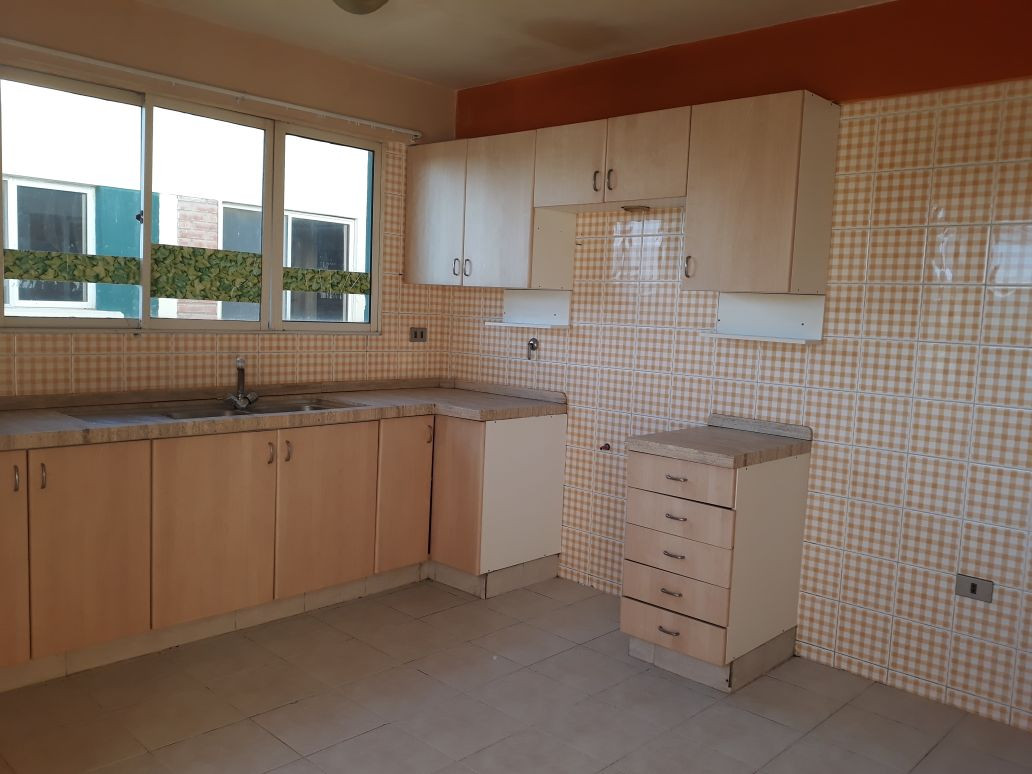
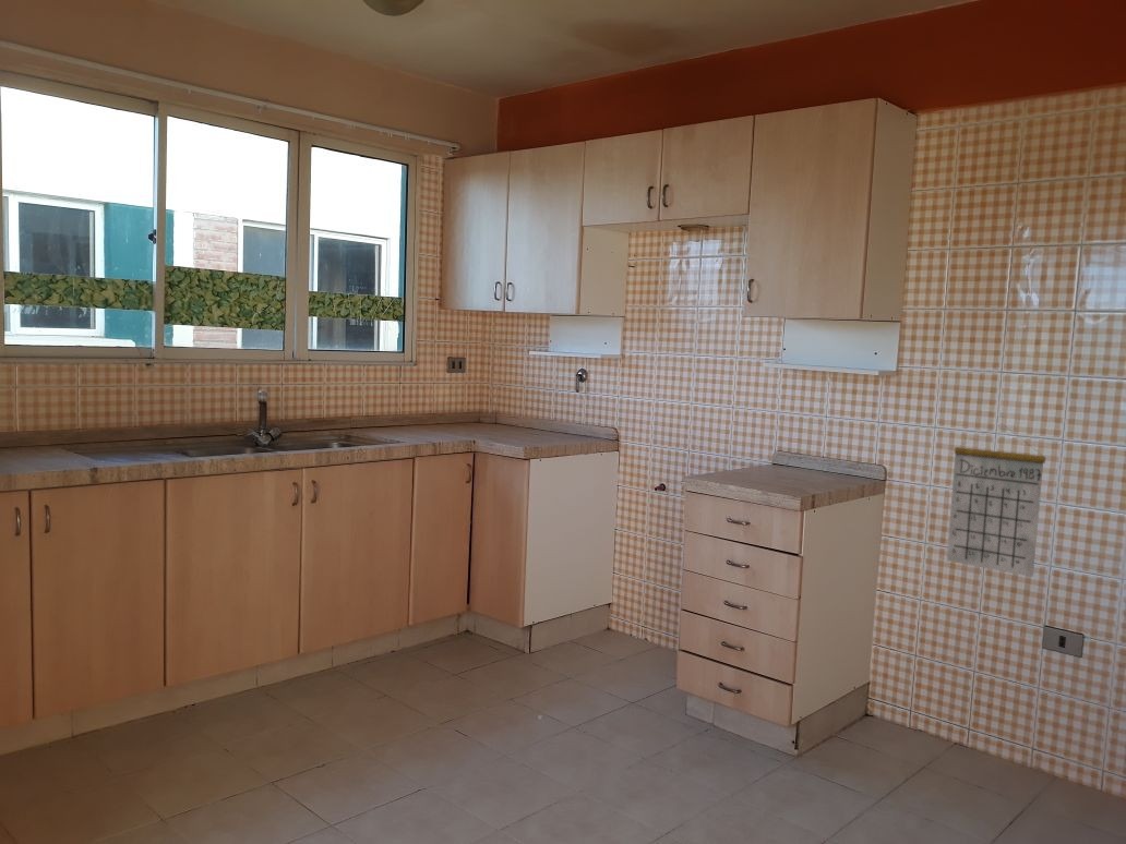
+ calendar [946,423,1046,578]
